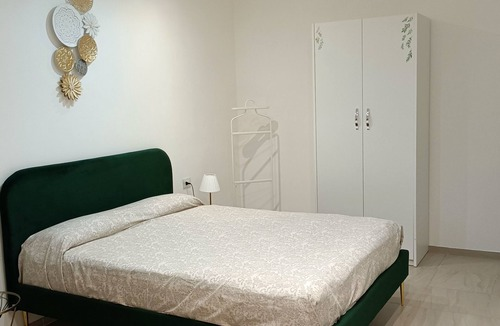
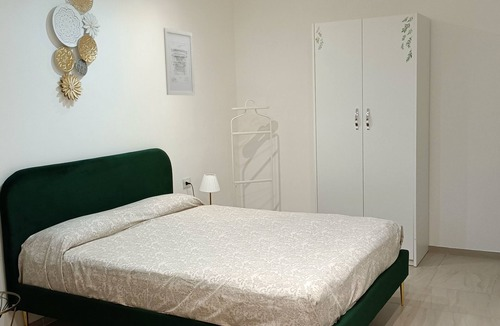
+ wall art [163,27,196,96]
